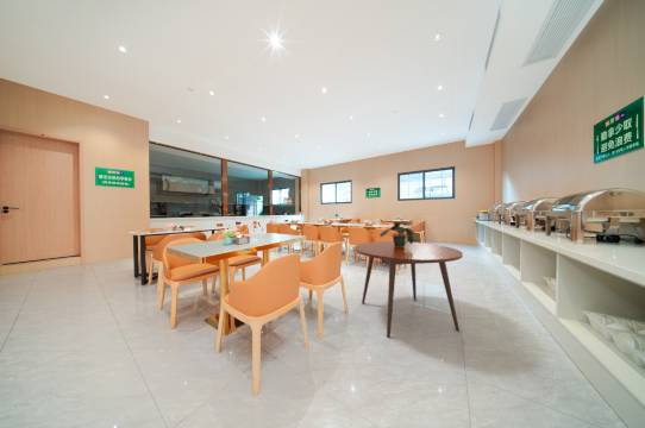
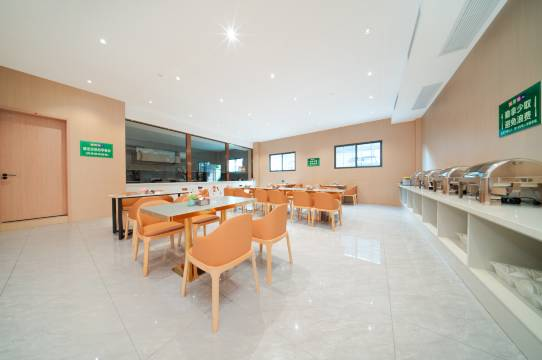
- dining table [353,240,464,339]
- potted plant [378,221,415,247]
